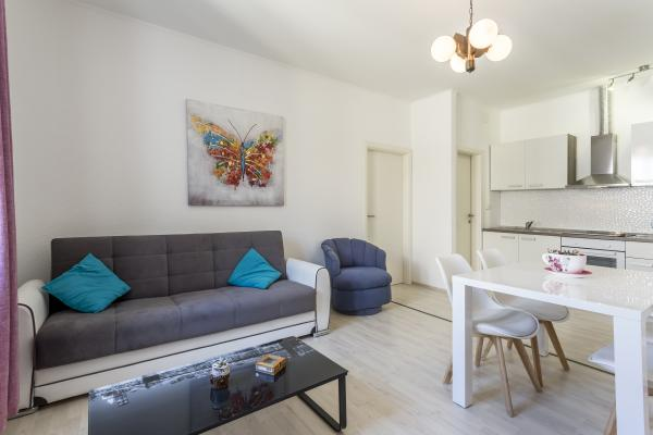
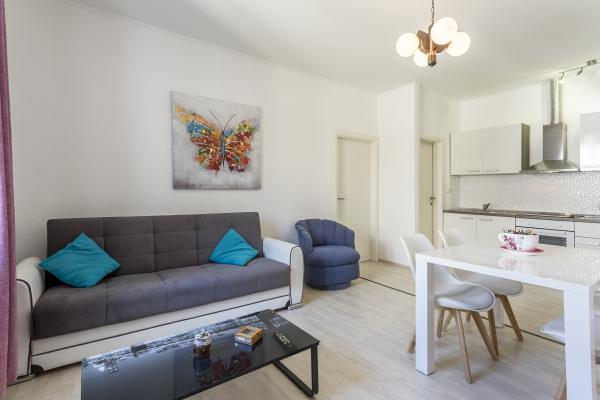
+ remote control [272,330,298,355]
